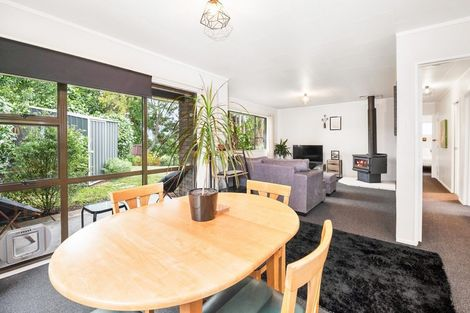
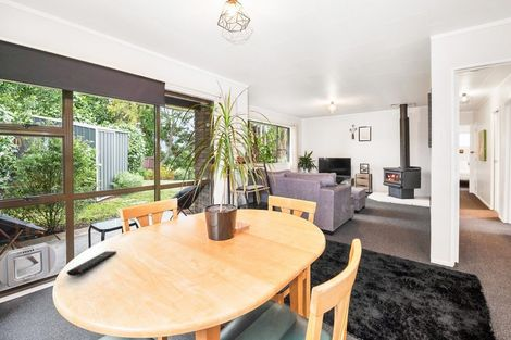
+ remote control [66,250,117,277]
